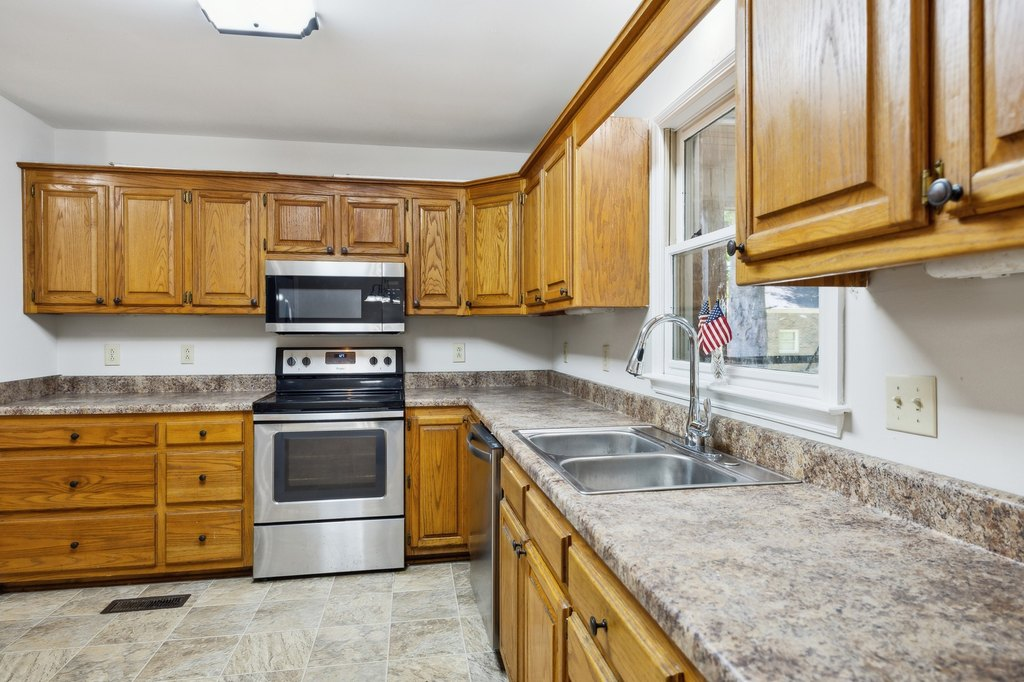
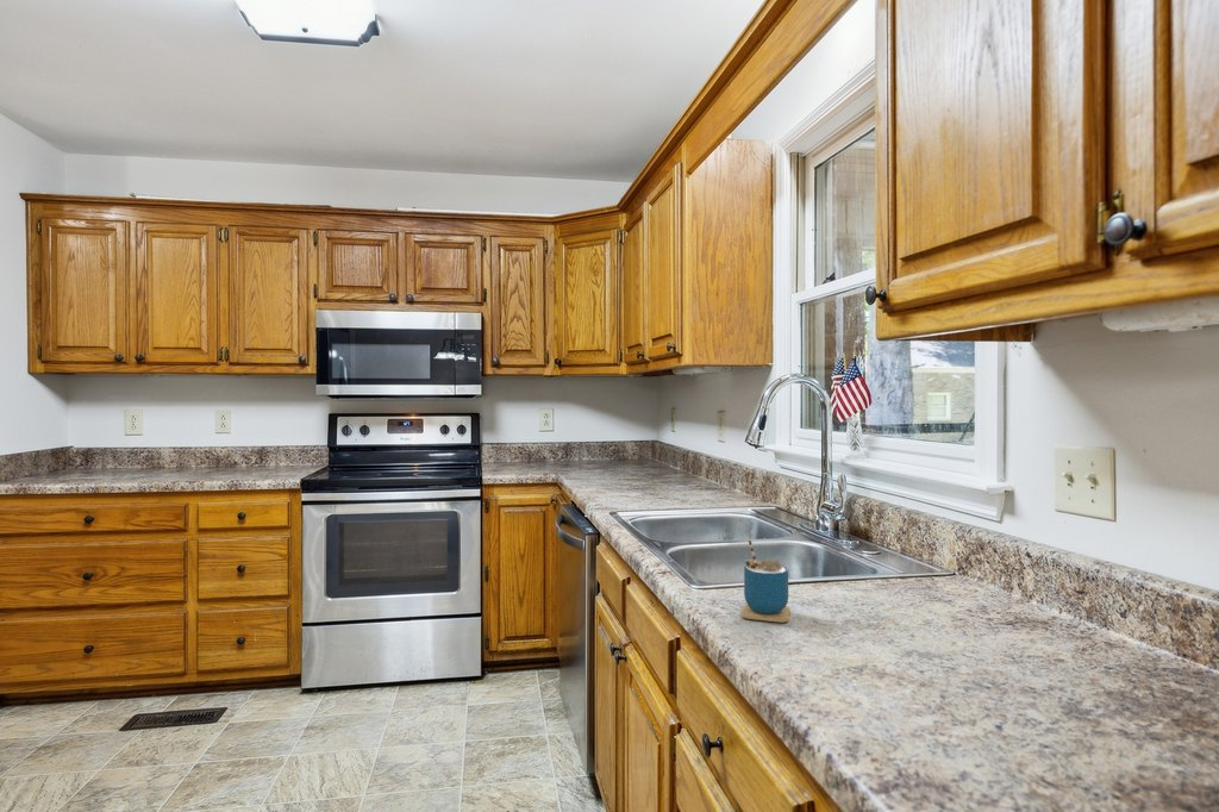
+ cup [740,537,792,624]
